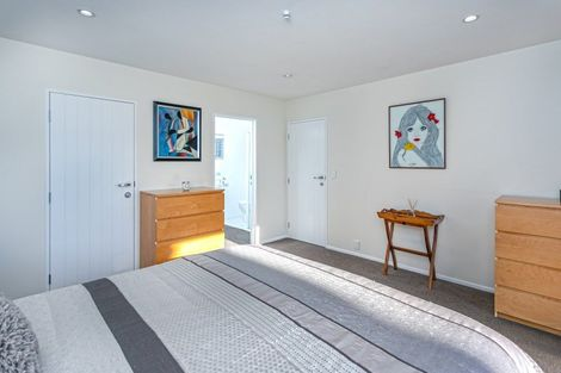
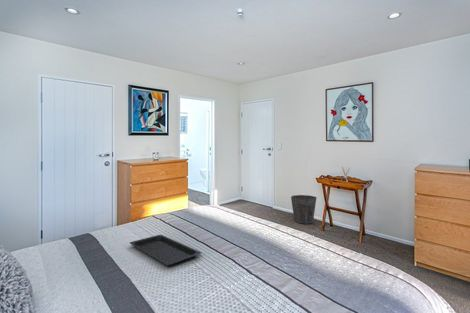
+ serving tray [129,234,202,267]
+ waste bin [290,194,317,225]
